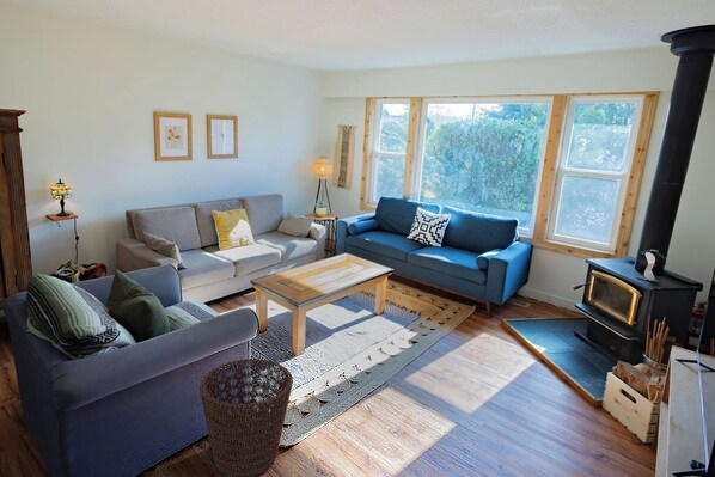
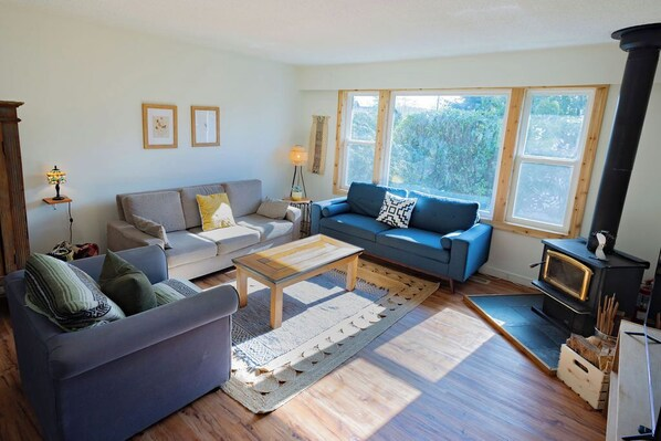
- basket [198,357,294,477]
